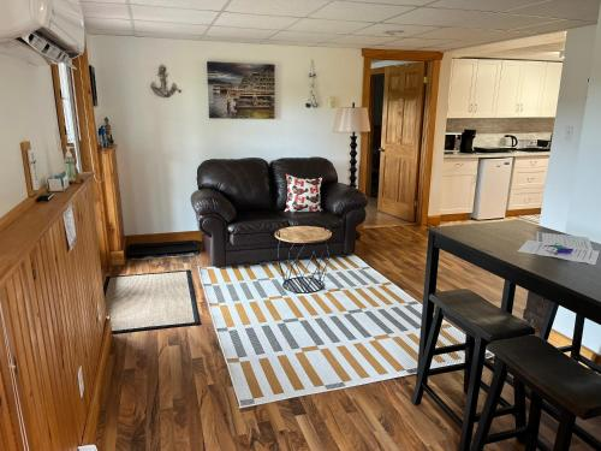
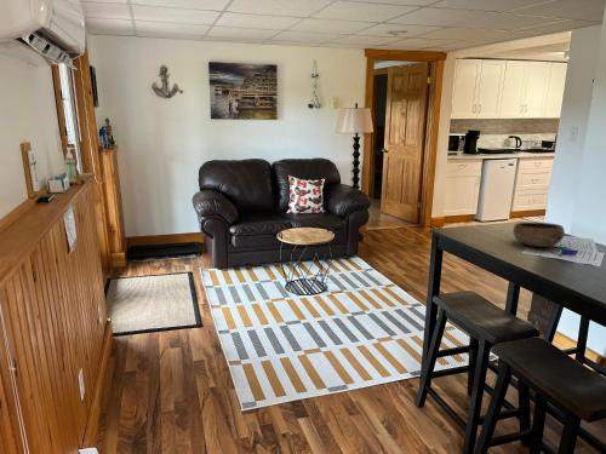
+ bowl [513,222,566,248]
